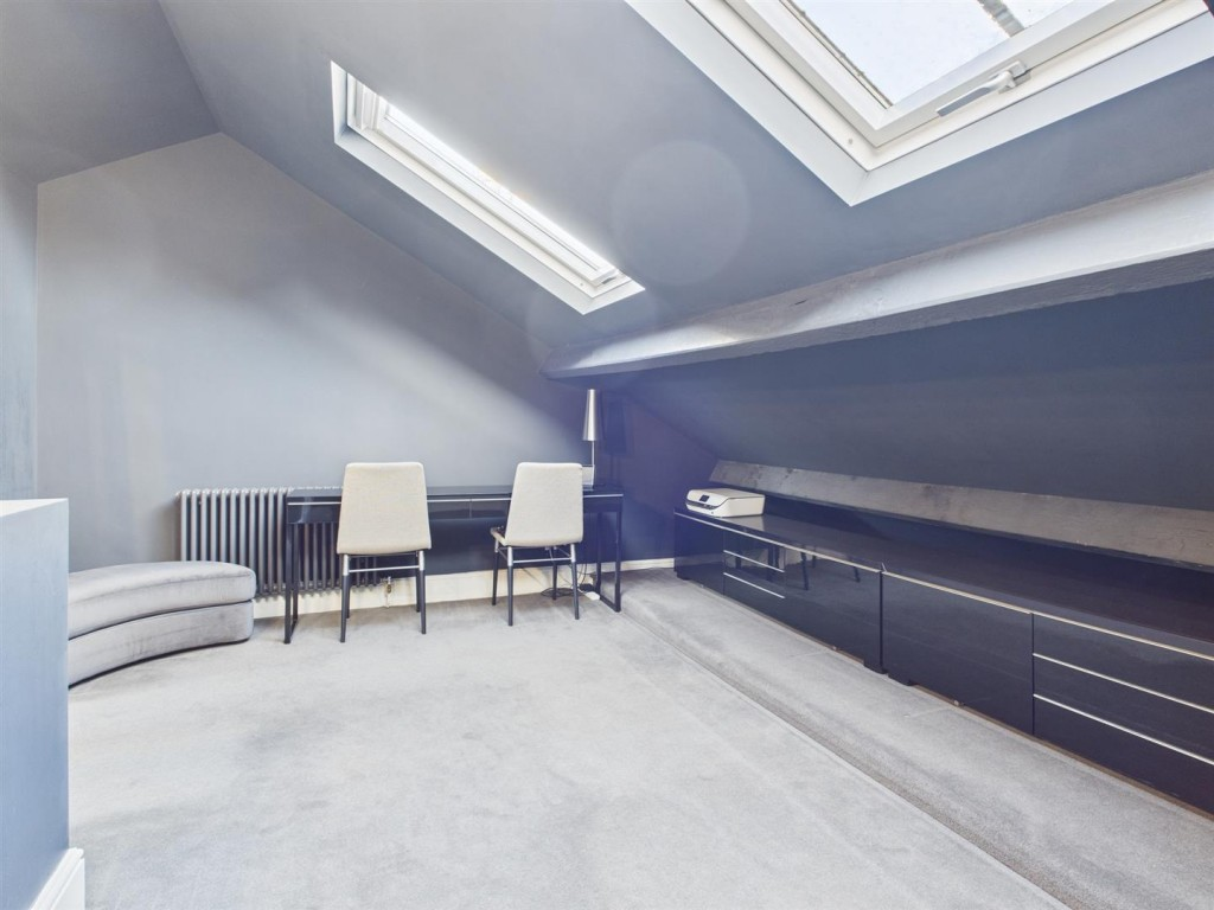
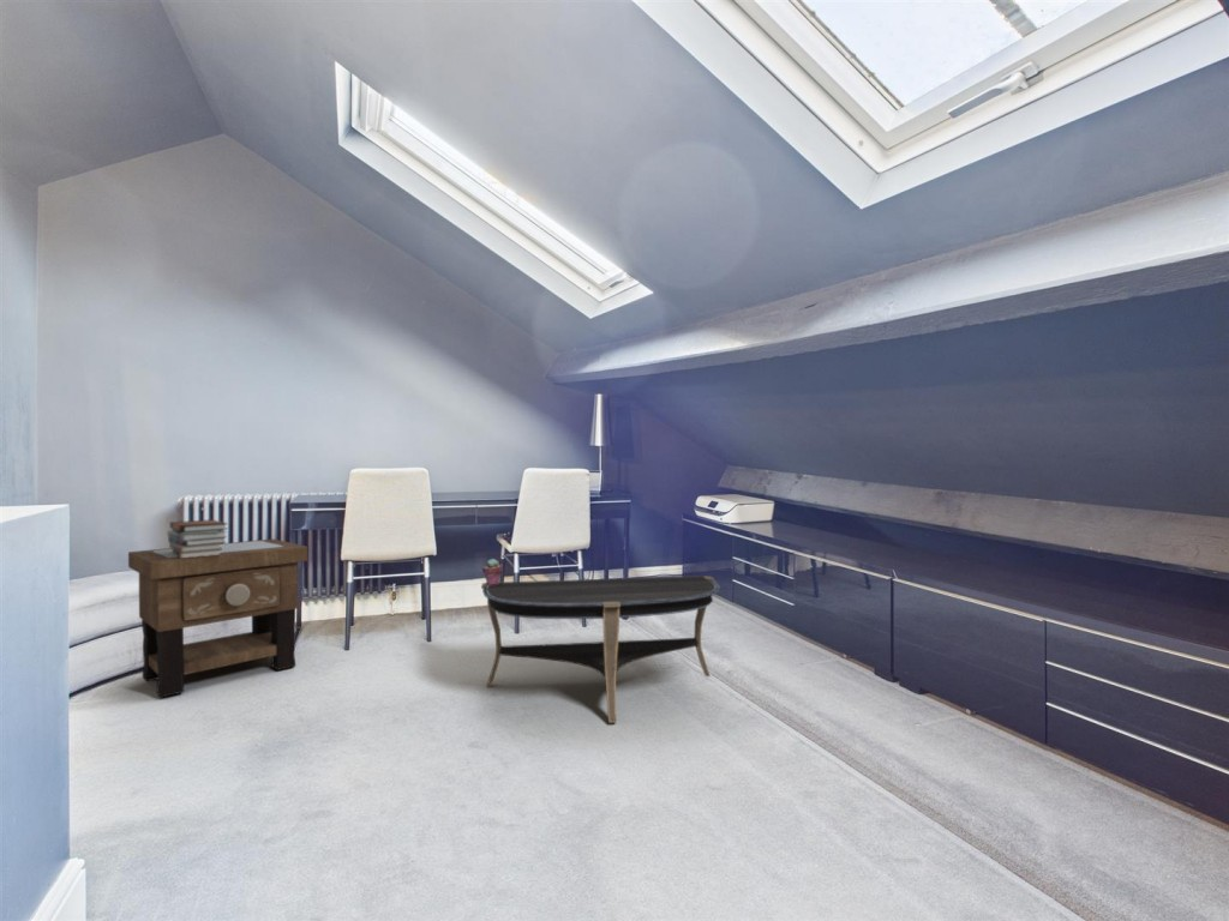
+ side table [127,538,308,699]
+ book stack [167,518,229,559]
+ potted succulent [481,558,503,585]
+ coffee table [480,574,721,724]
